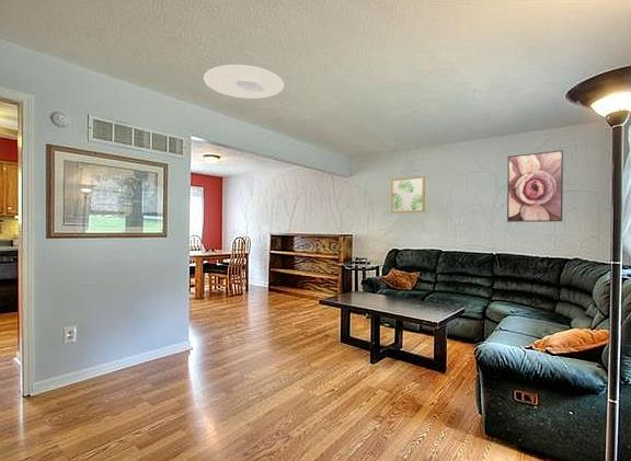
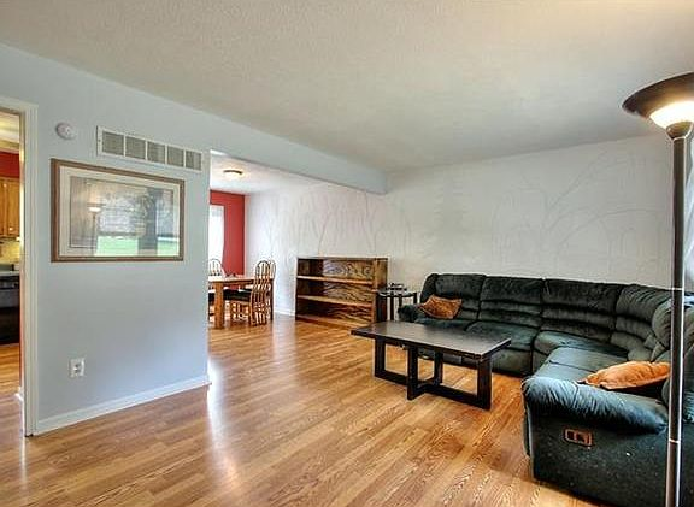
- ceiling light [203,64,285,100]
- wall art [390,175,426,214]
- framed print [506,149,564,223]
